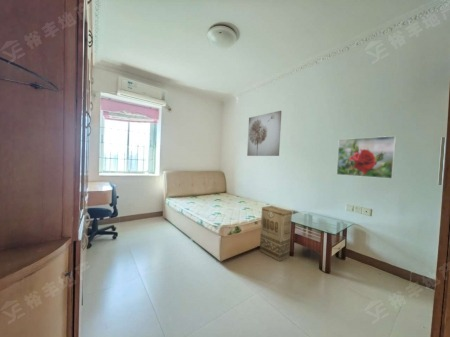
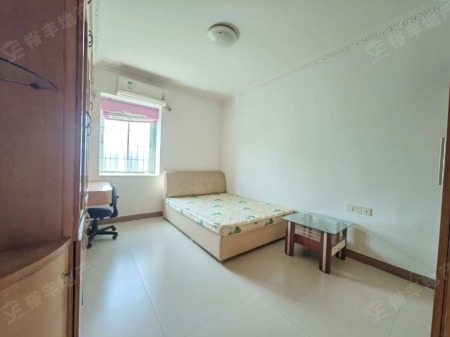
- wall art [246,110,282,157]
- cardboard box [259,205,293,262]
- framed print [336,135,397,180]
